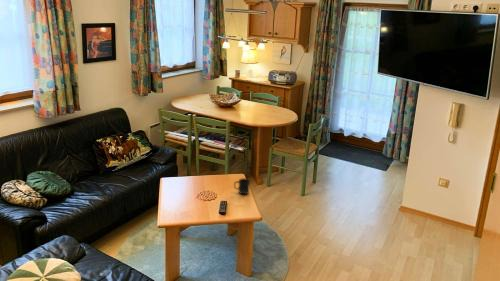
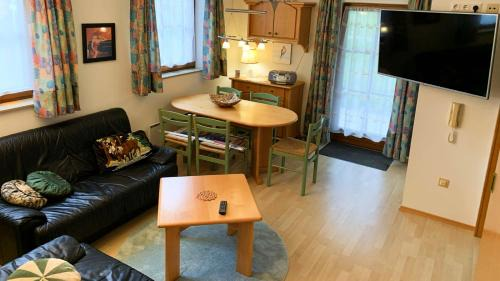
- mug [233,177,251,195]
